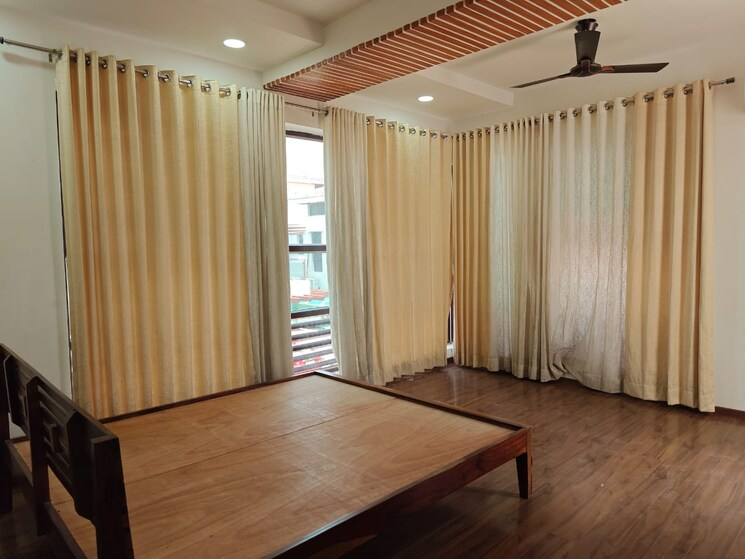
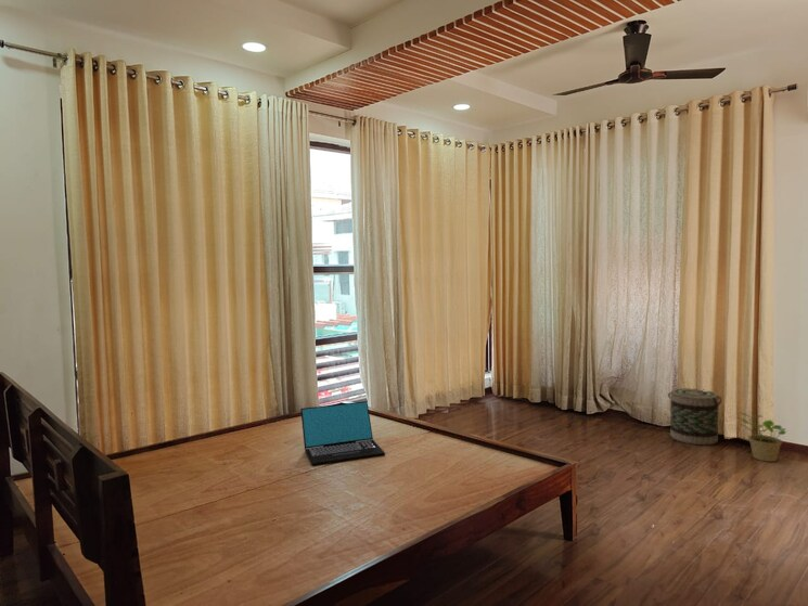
+ potted plant [738,411,787,463]
+ basket [667,387,722,446]
+ laptop [299,400,386,466]
